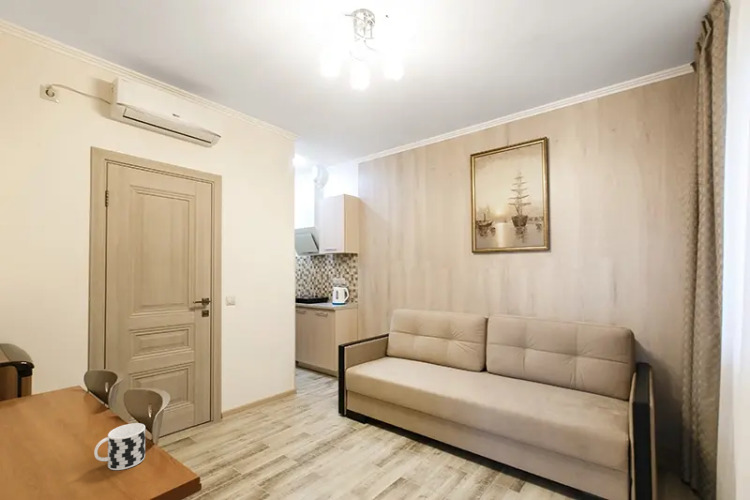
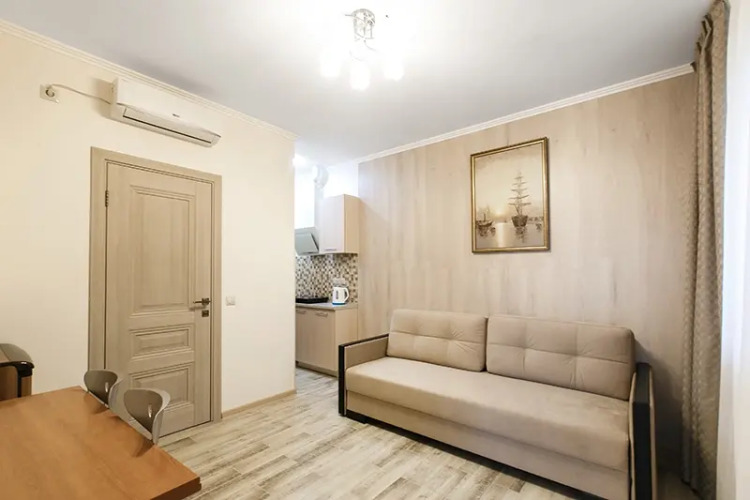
- cup [93,422,146,471]
